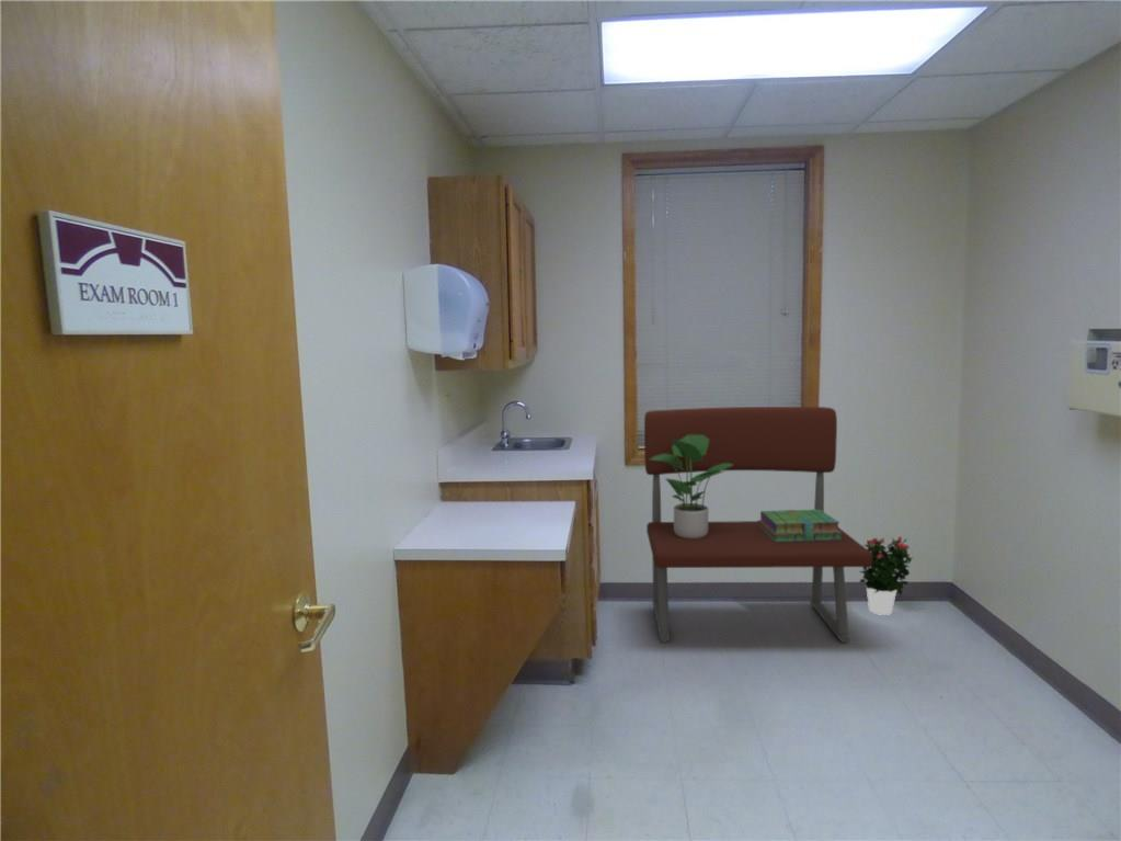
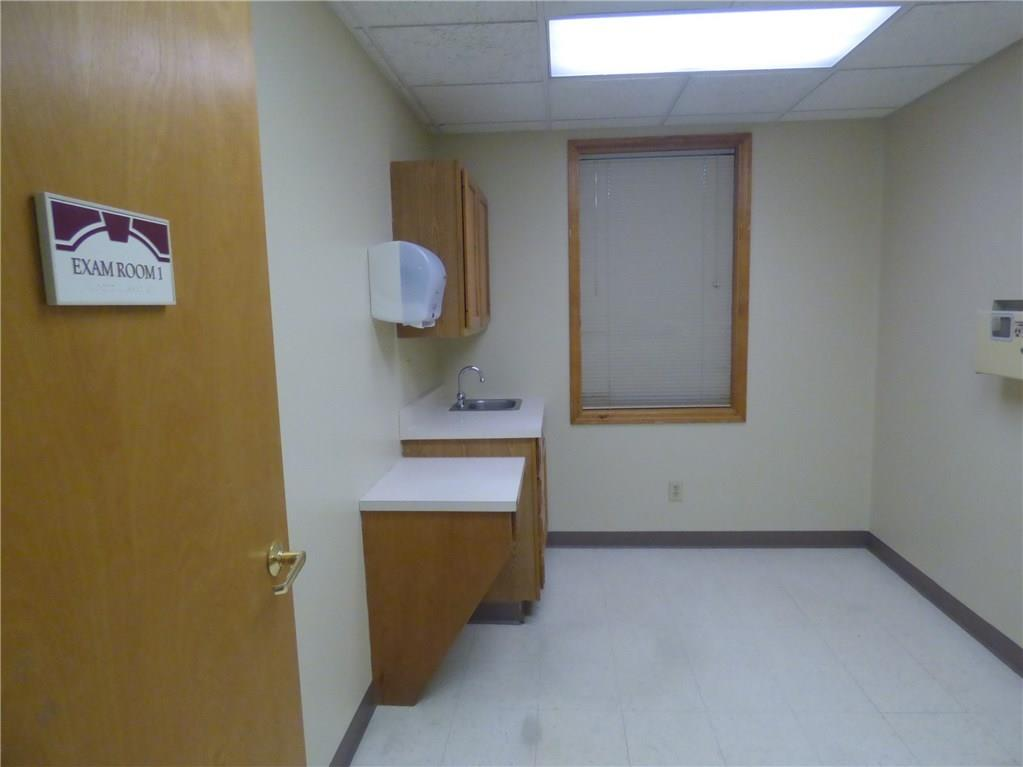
- potted flower [858,535,914,616]
- stack of books [757,509,842,542]
- potted plant [650,434,732,538]
- bench [643,406,872,644]
